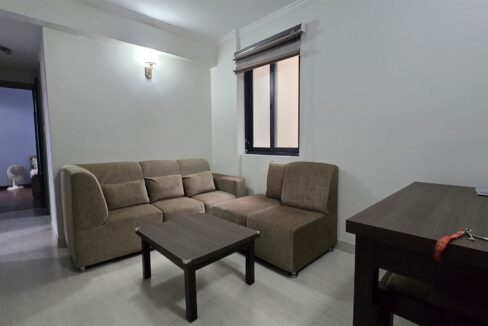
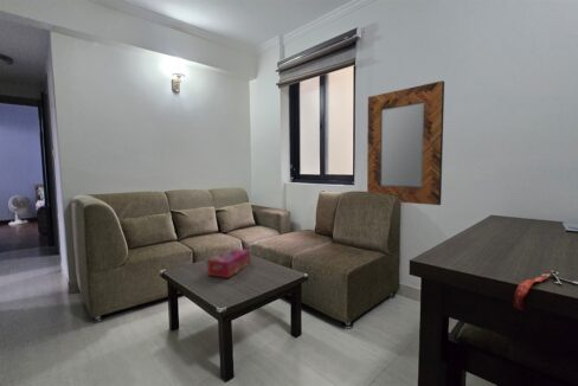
+ home mirror [366,79,445,206]
+ tissue box [206,247,251,279]
